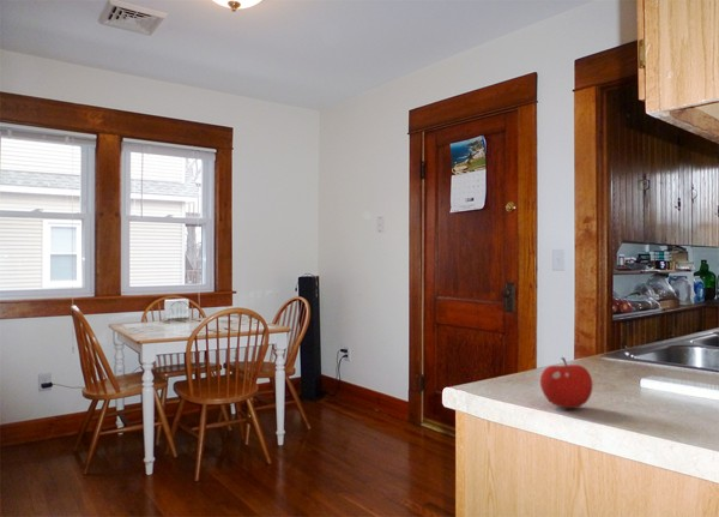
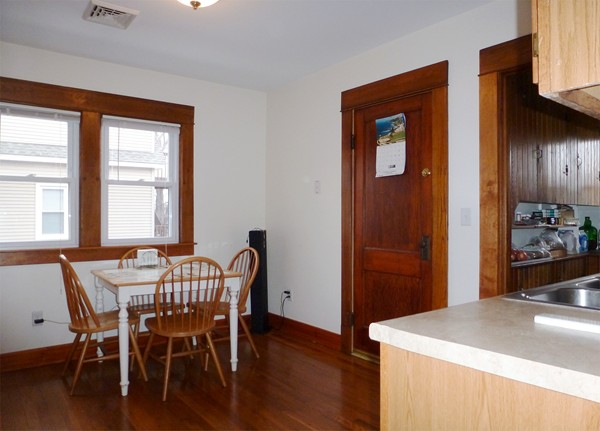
- fruit [539,356,593,409]
